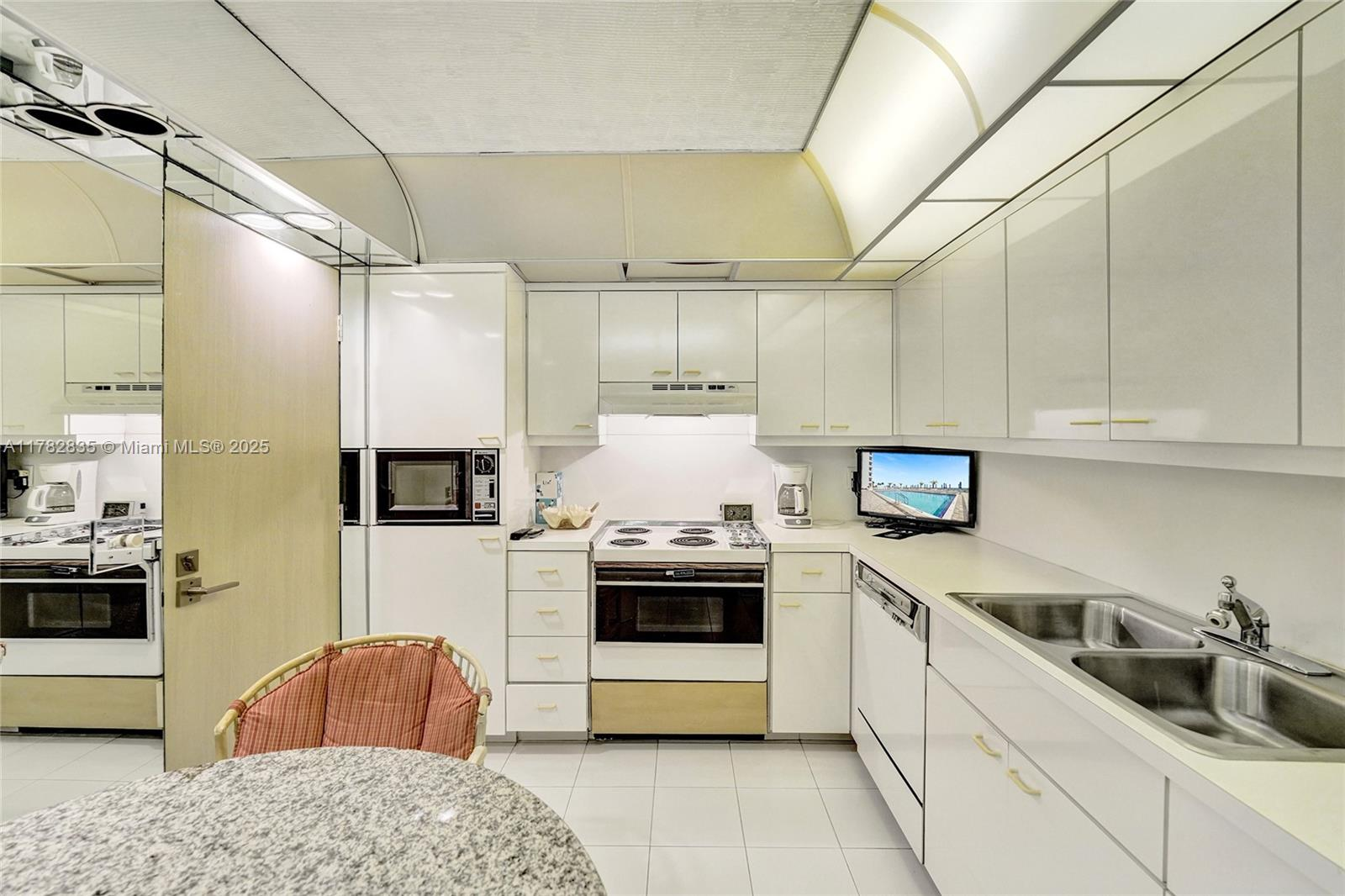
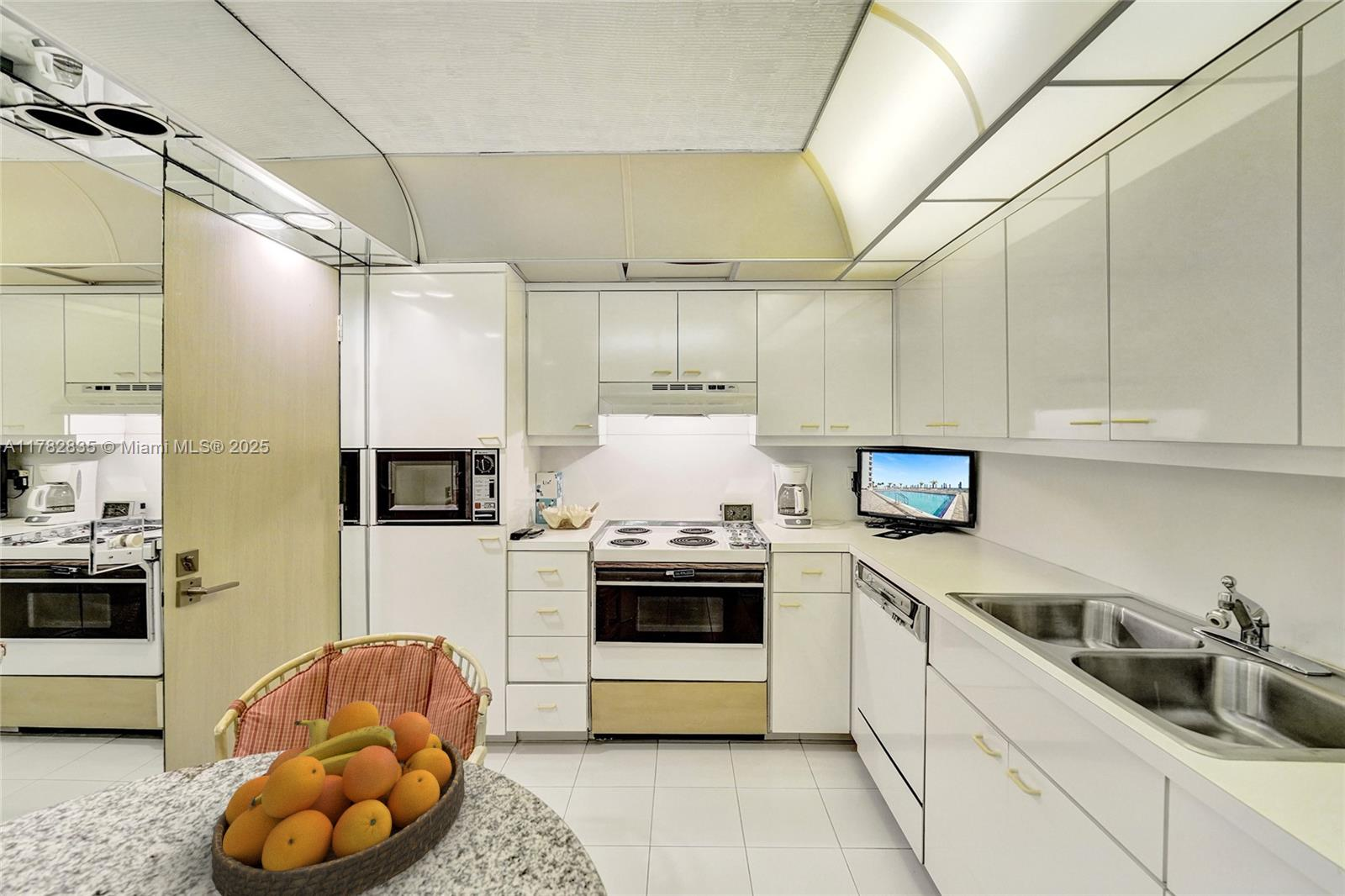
+ fruit bowl [210,700,466,896]
